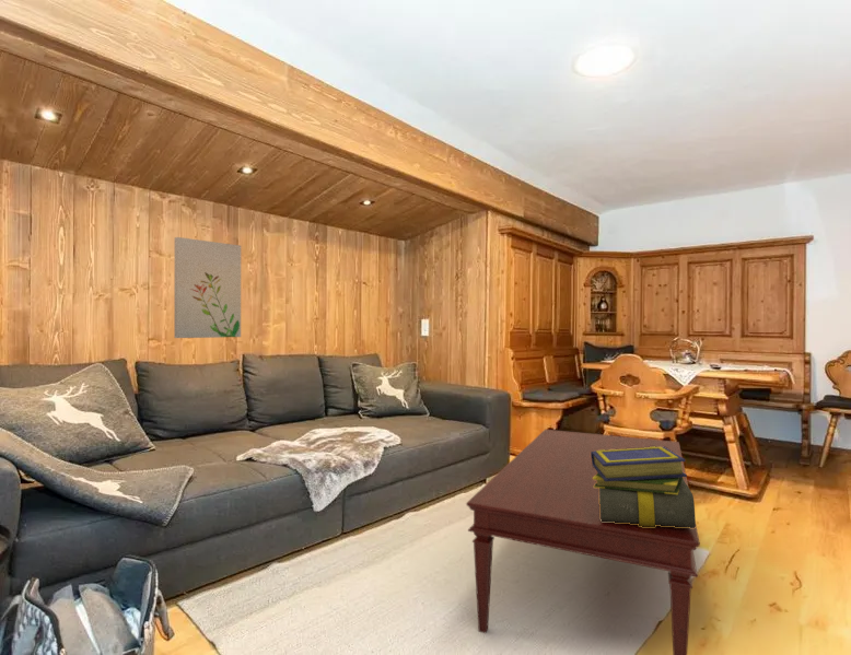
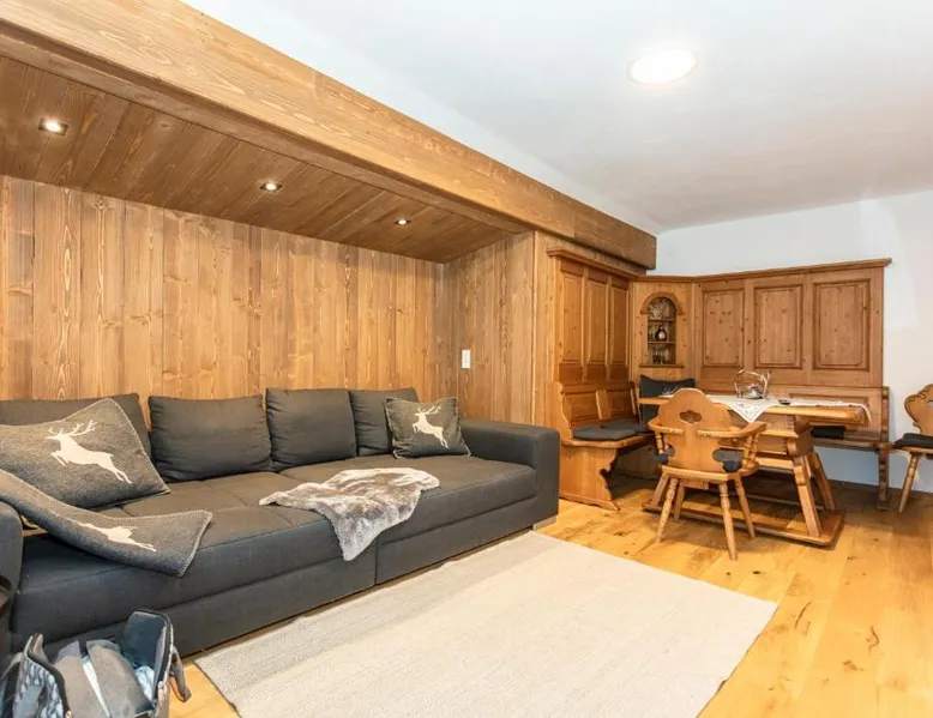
- wall art [173,236,242,339]
- stack of books [591,446,697,528]
- coffee table [465,429,701,655]
